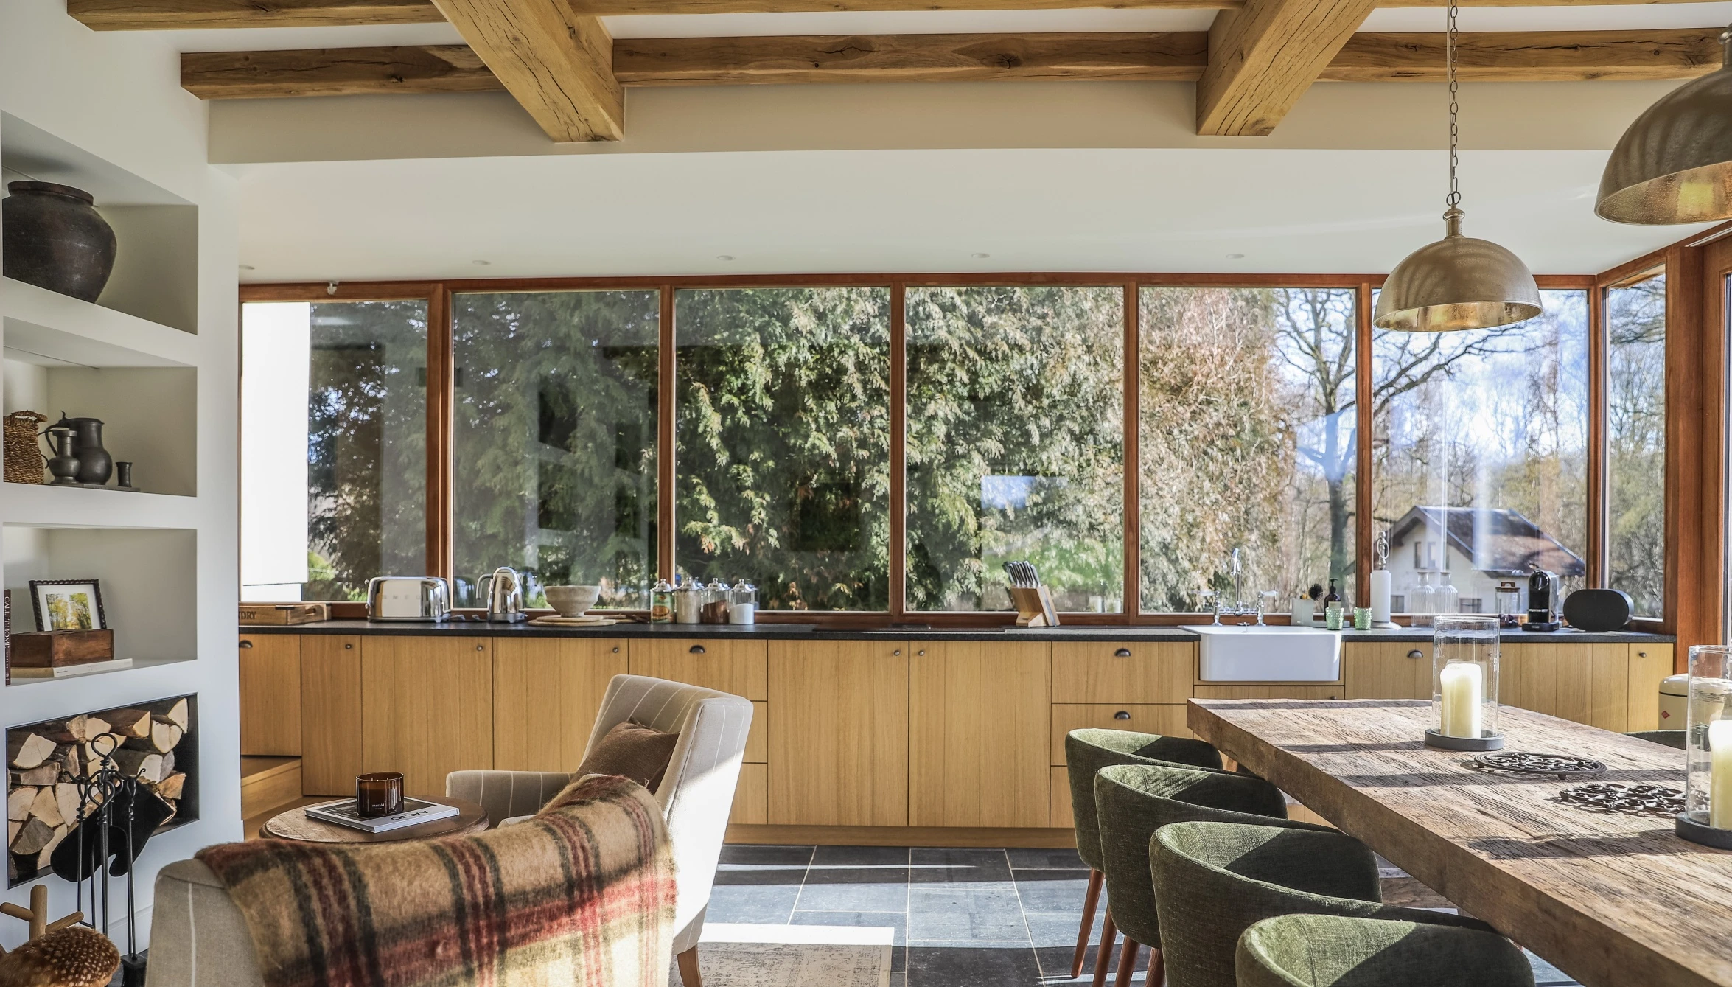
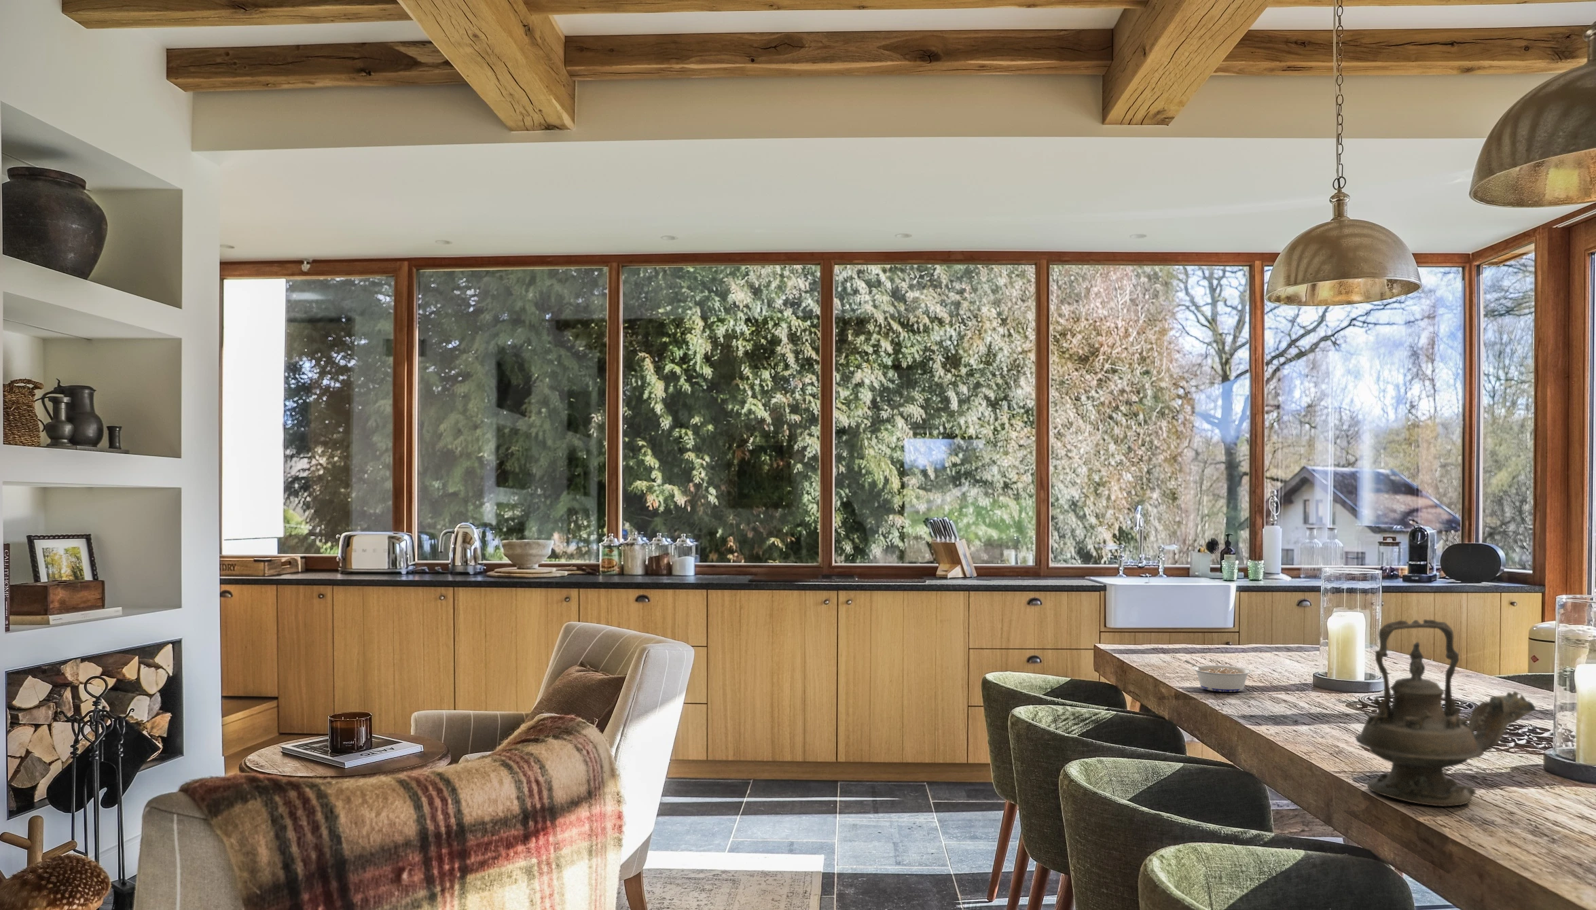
+ legume [1184,659,1252,693]
+ teapot [1355,618,1536,807]
